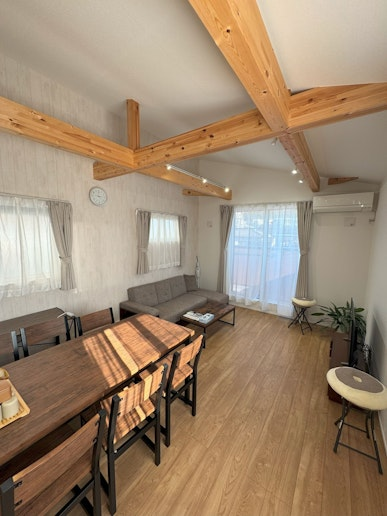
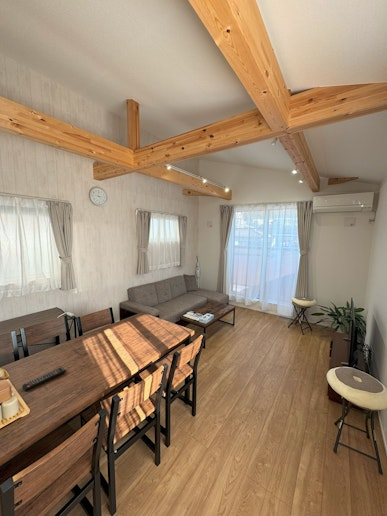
+ remote control [21,366,67,392]
